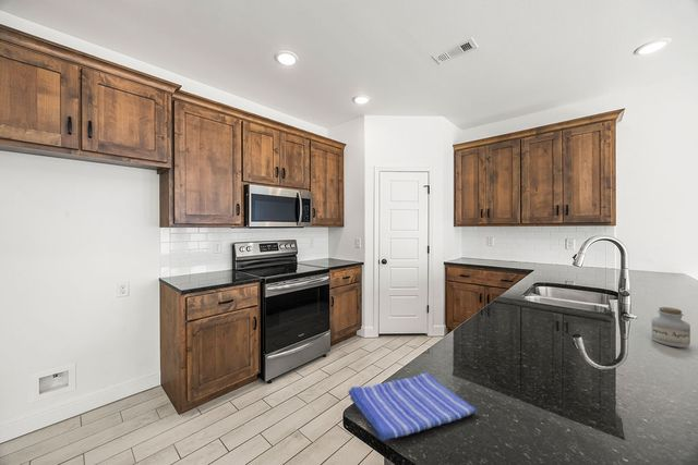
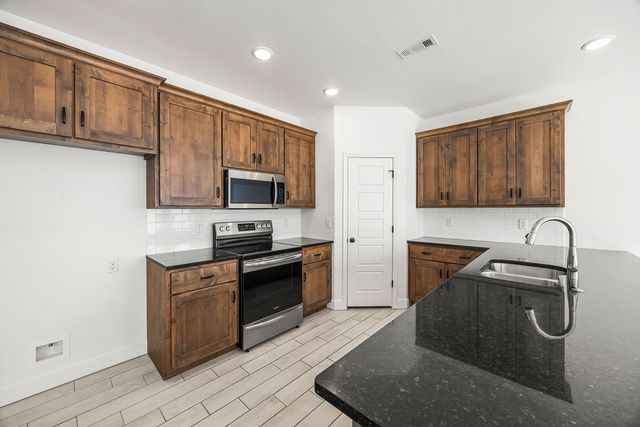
- jar [650,306,691,348]
- dish towel [347,371,478,442]
